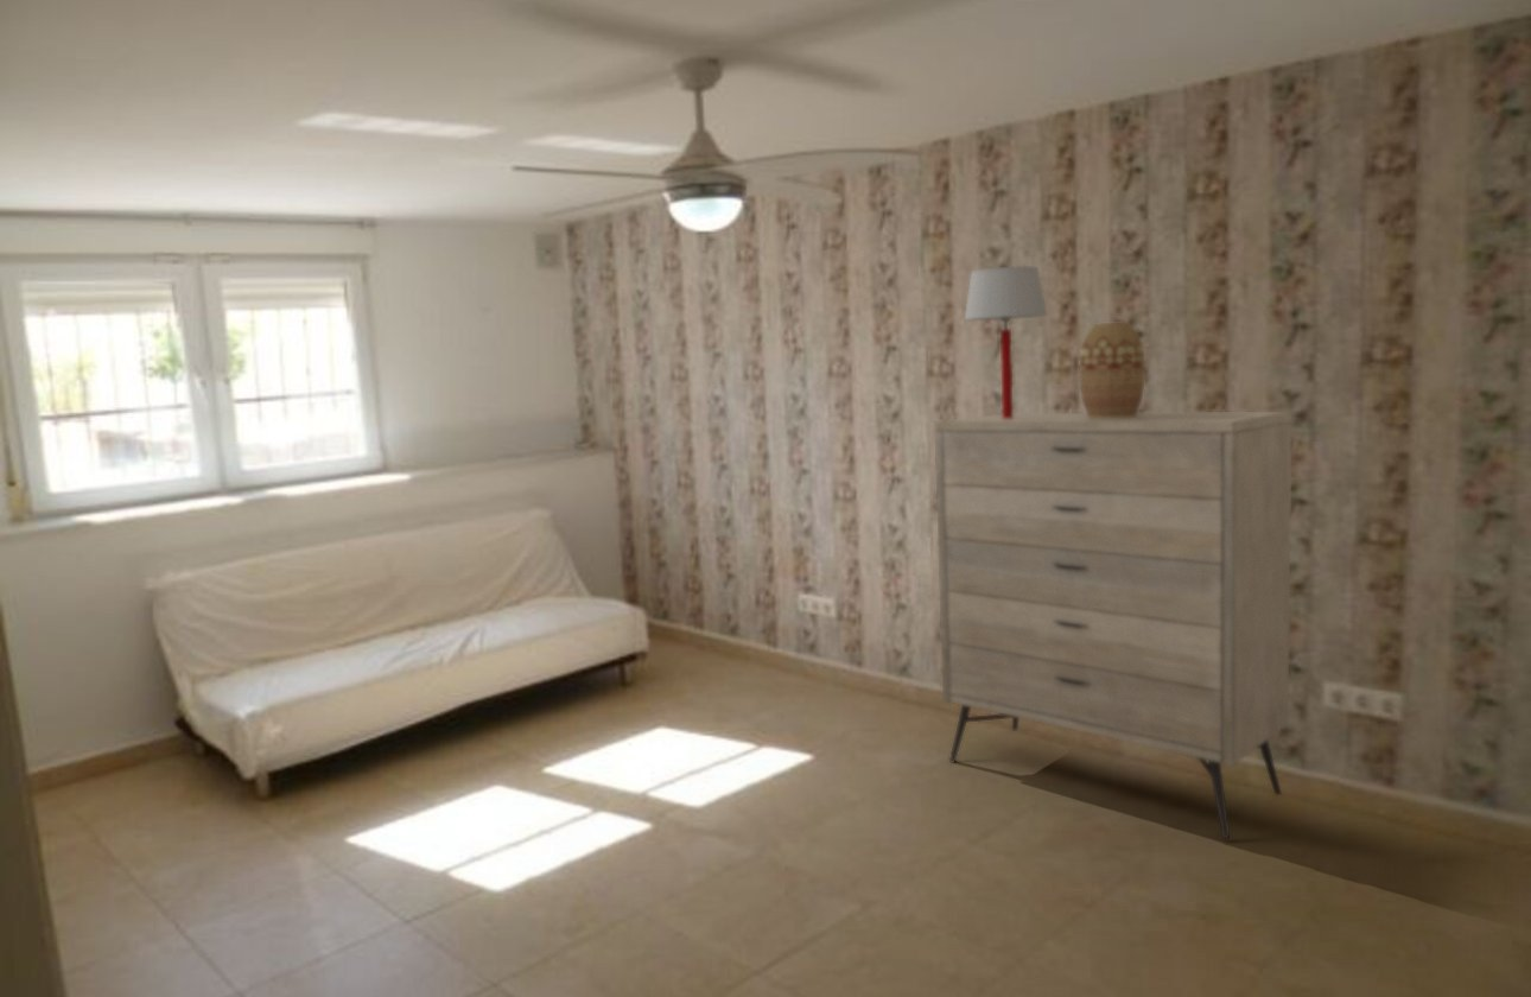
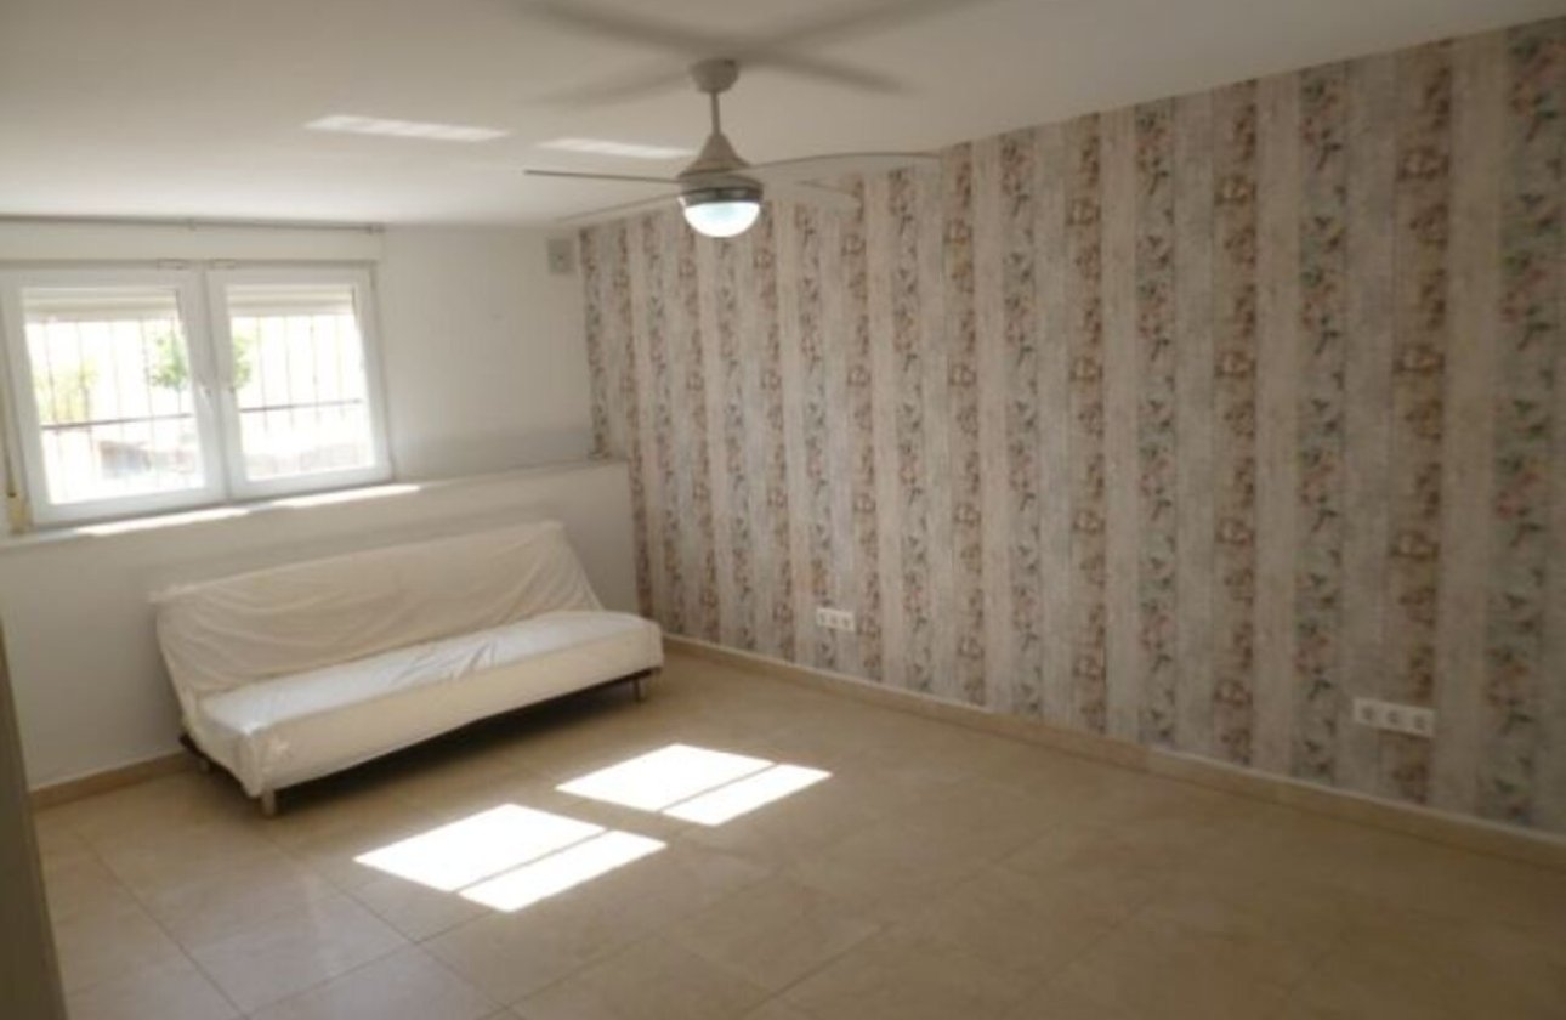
- vase [1078,320,1146,419]
- dresser [934,411,1294,840]
- table lamp [963,265,1049,419]
